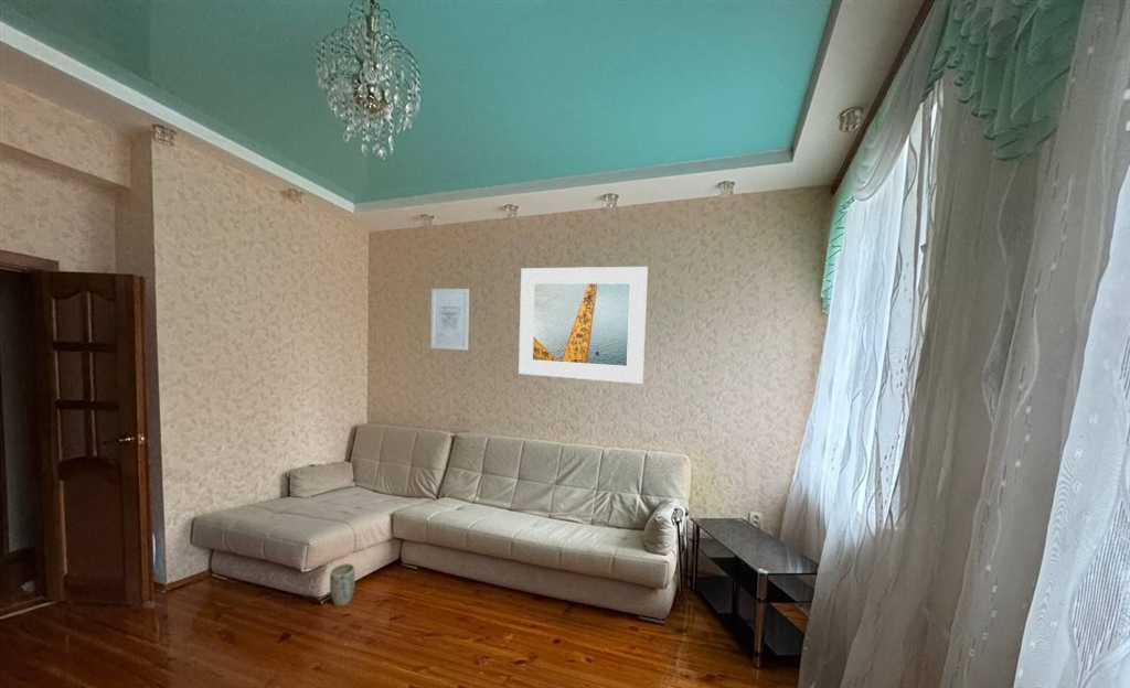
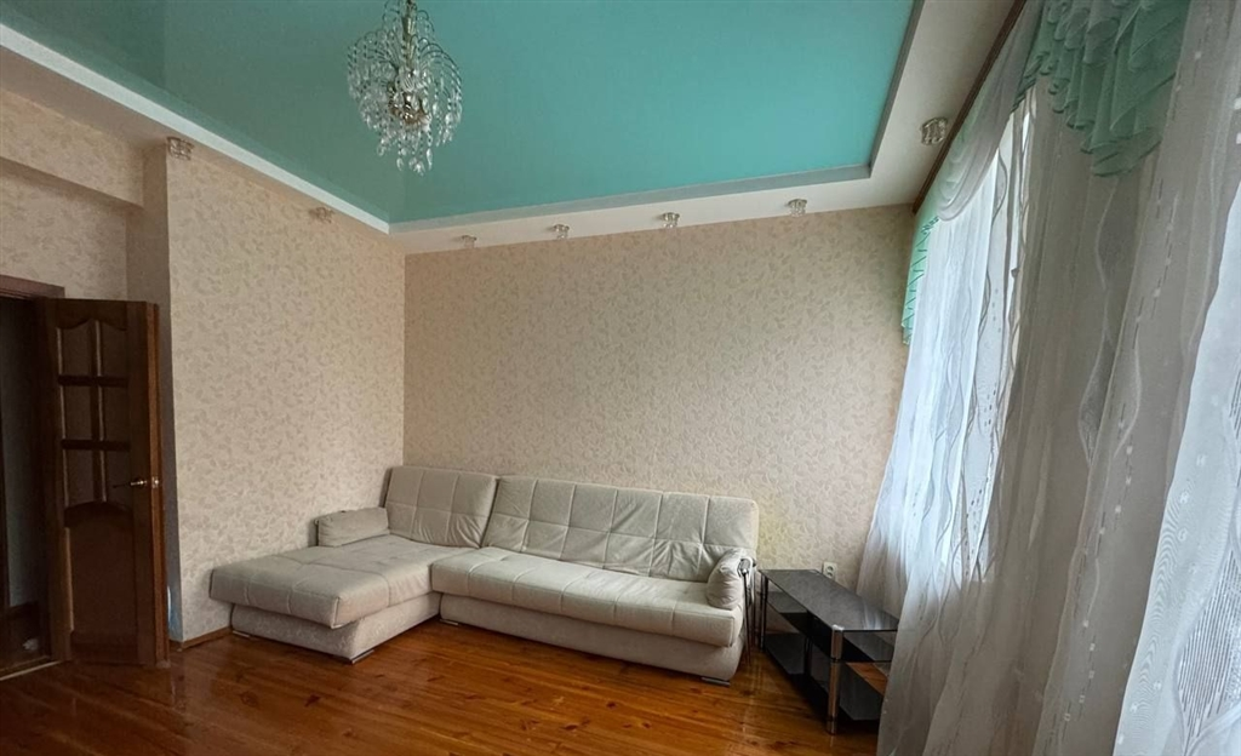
- wall art [429,288,470,352]
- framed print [518,266,649,385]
- plant pot [329,562,356,606]
